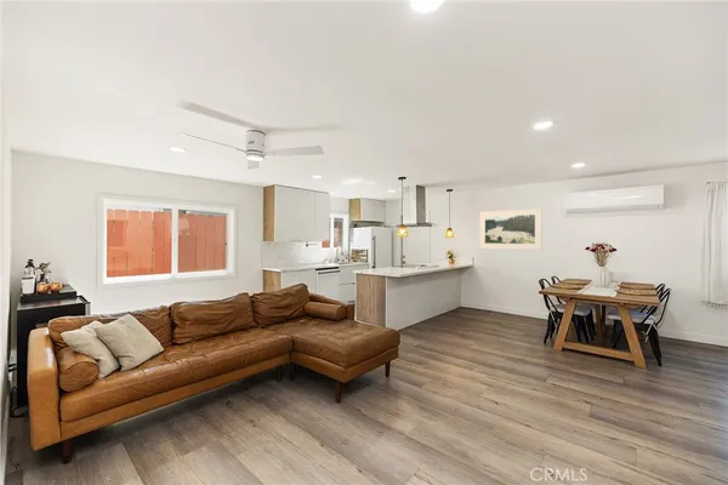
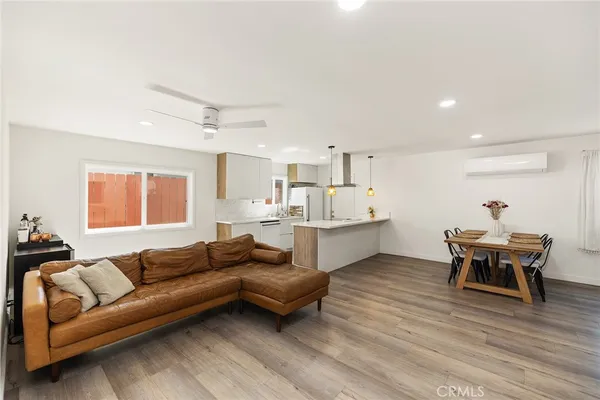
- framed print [478,207,544,251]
